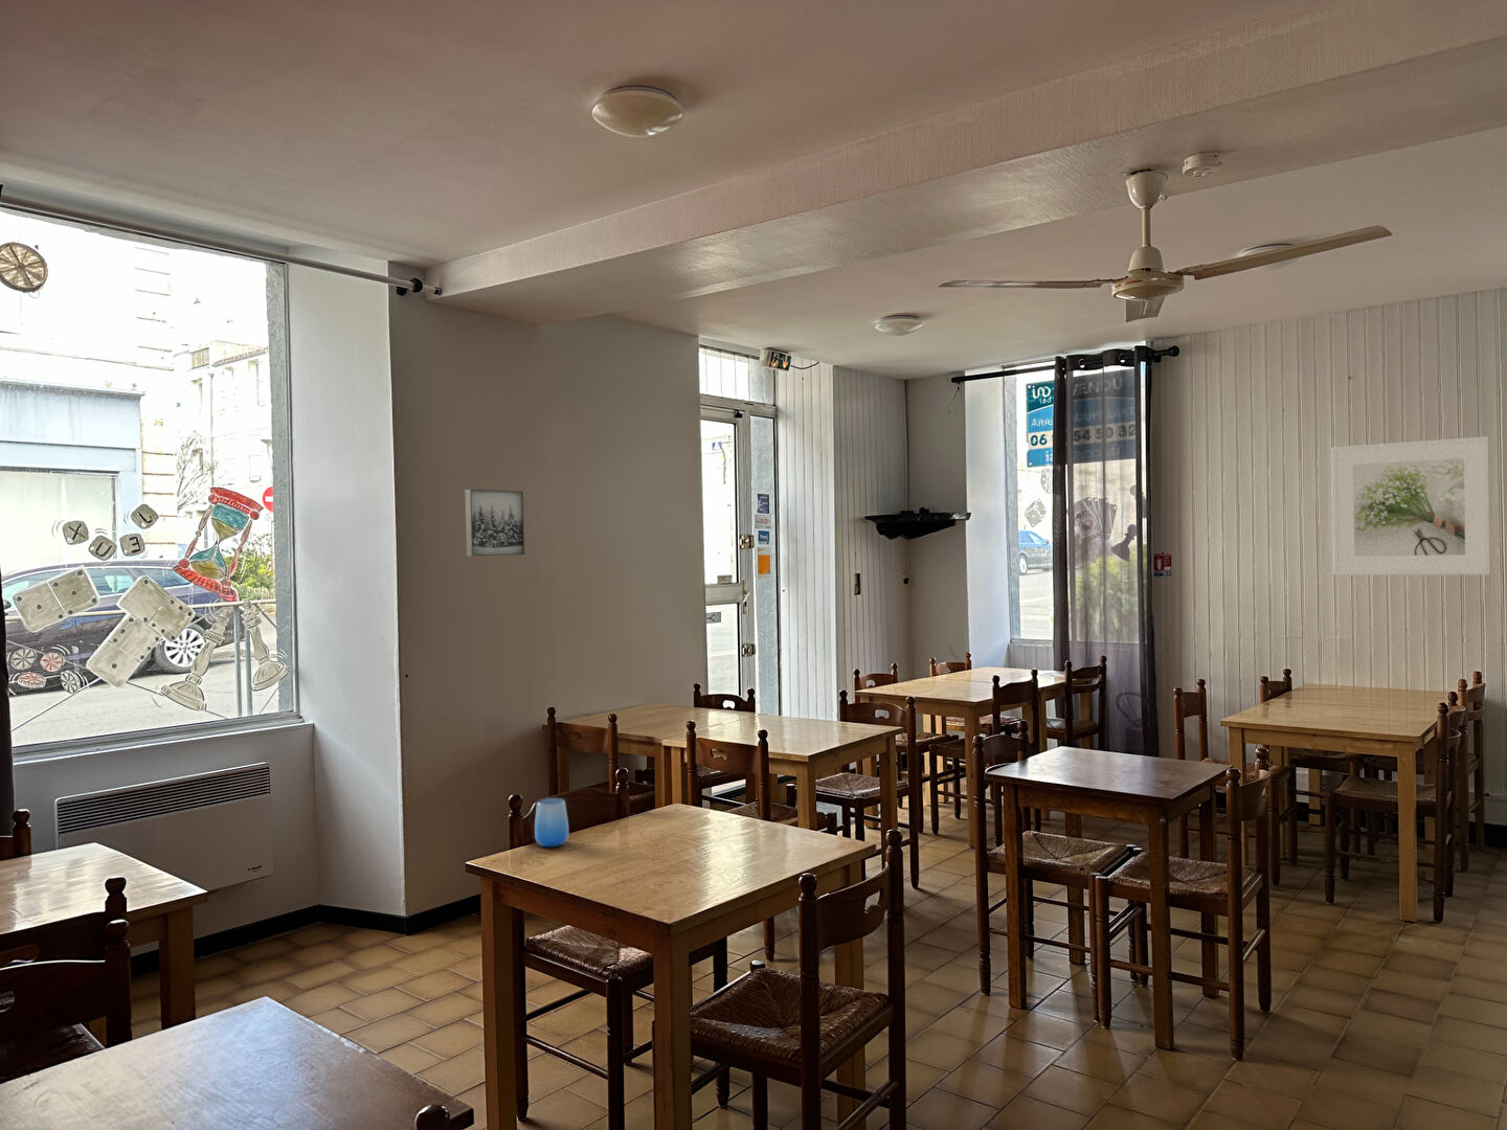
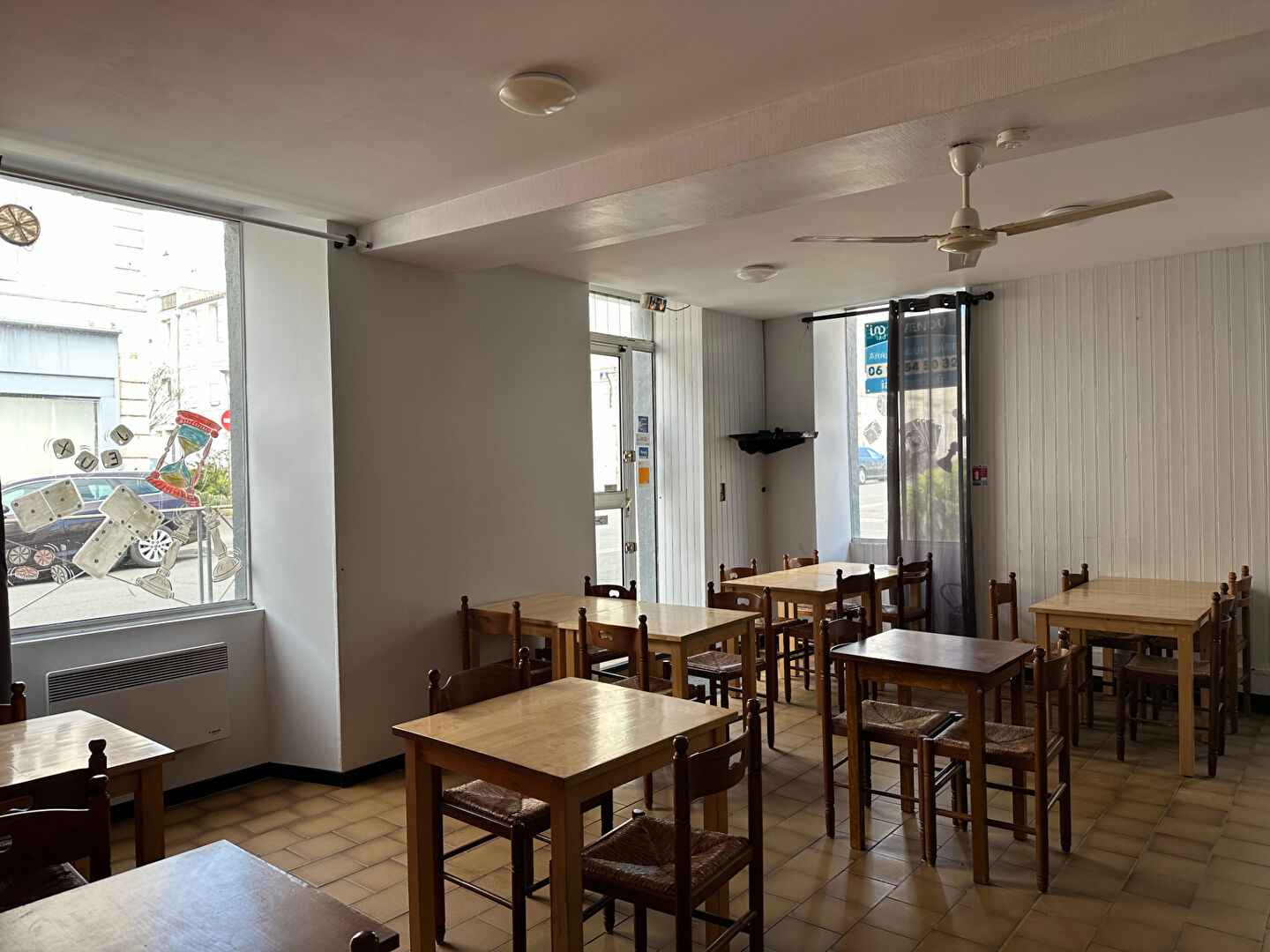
- wall art [464,489,526,557]
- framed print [1330,436,1492,577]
- cup [534,798,570,848]
